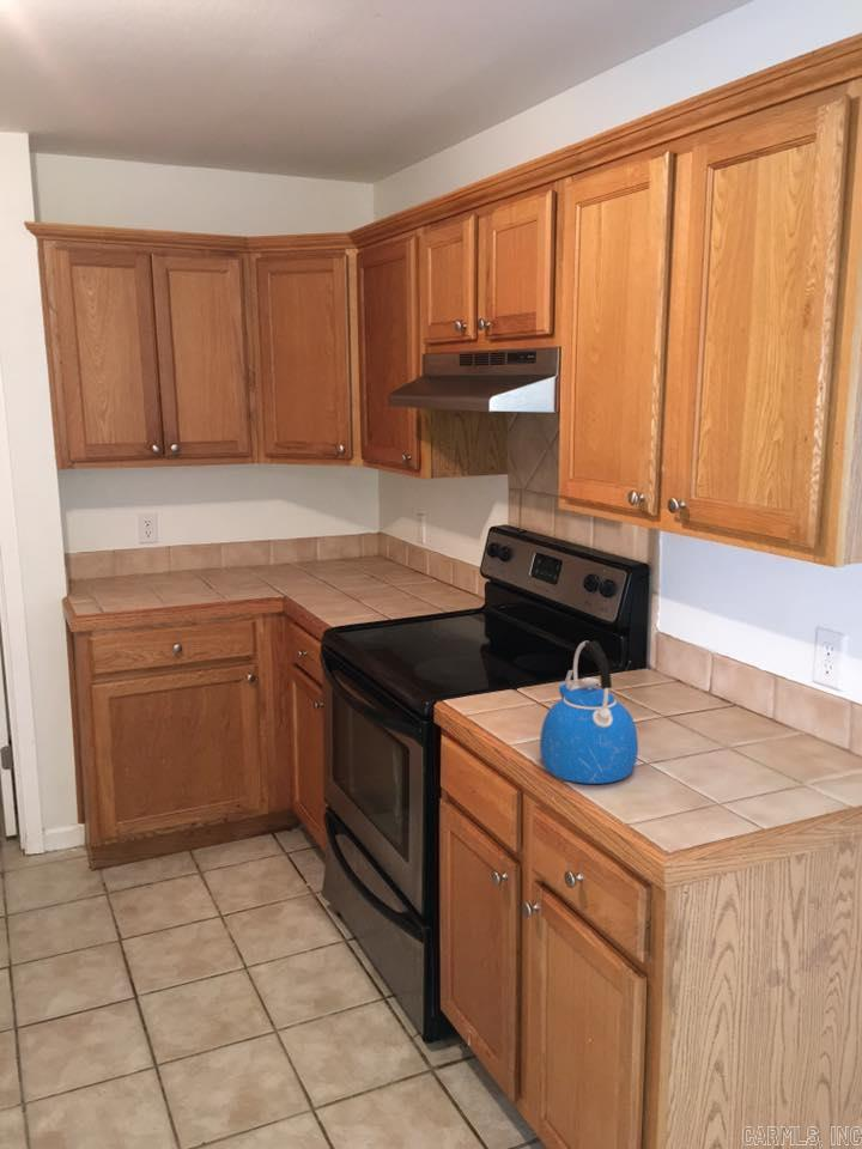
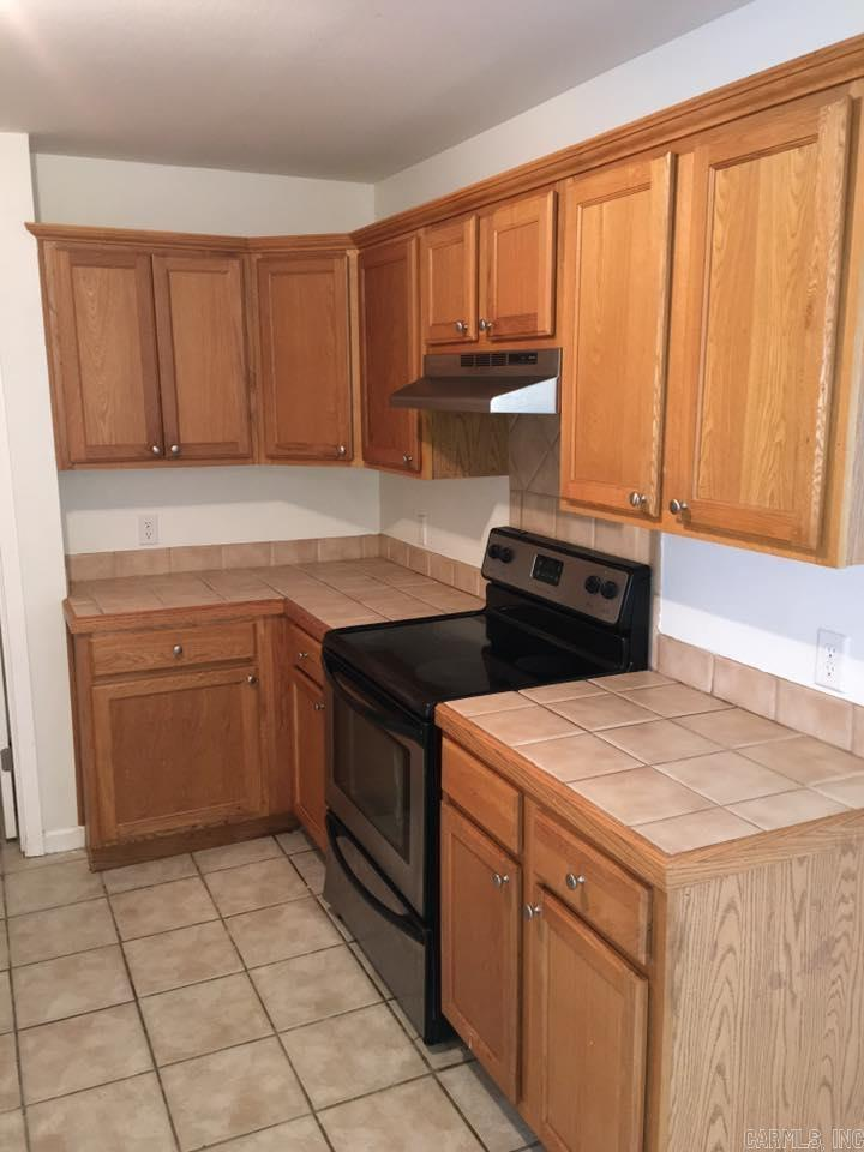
- kettle [539,640,639,785]
